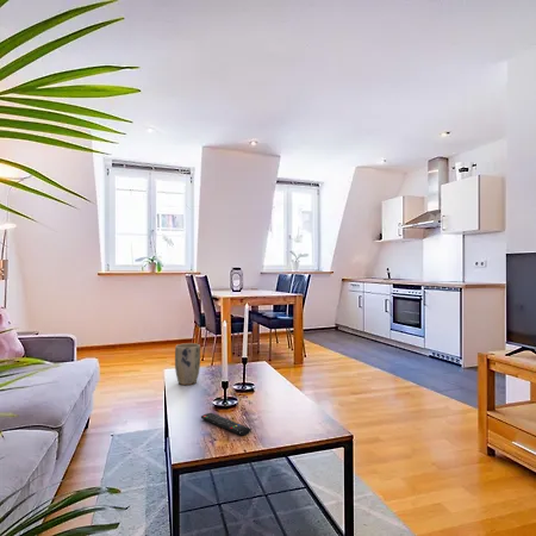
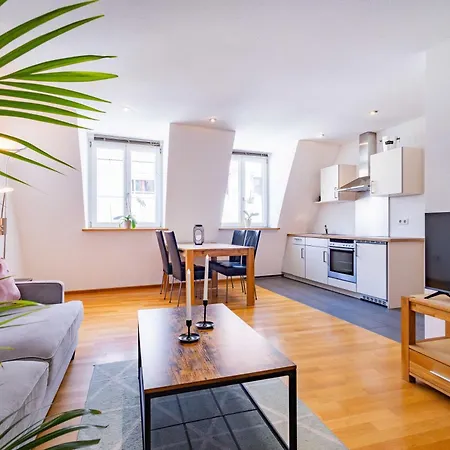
- remote control [200,412,253,436]
- plant pot [174,342,201,386]
